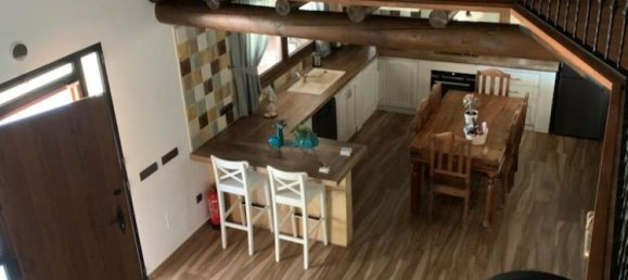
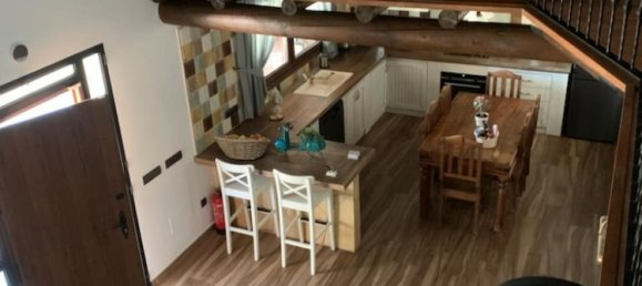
+ fruit basket [212,131,272,161]
